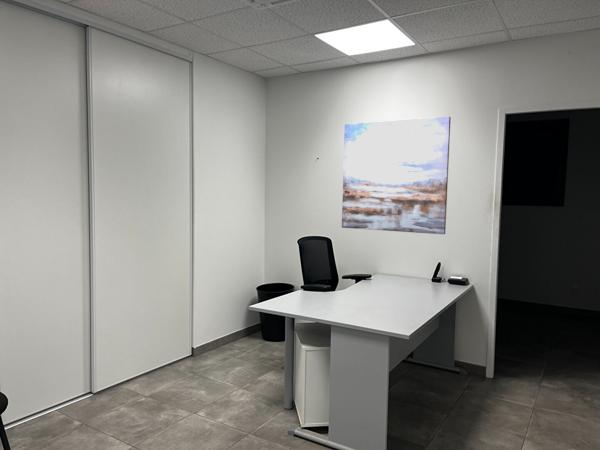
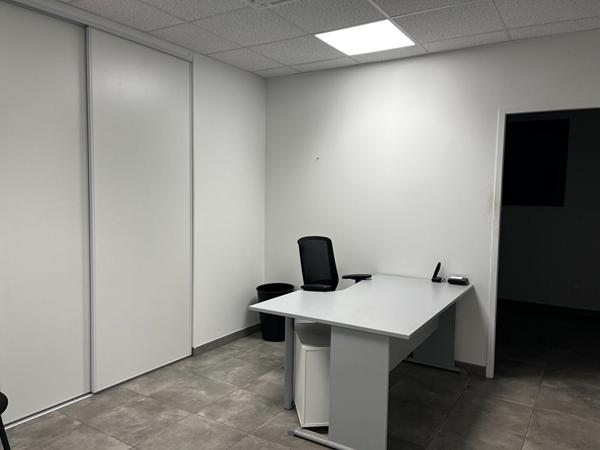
- wall art [341,116,452,235]
